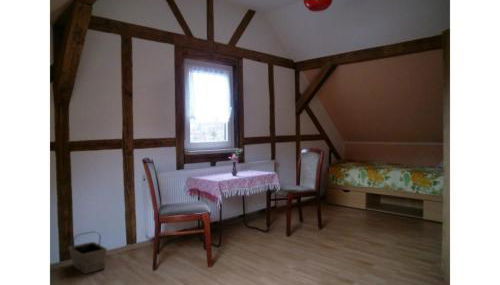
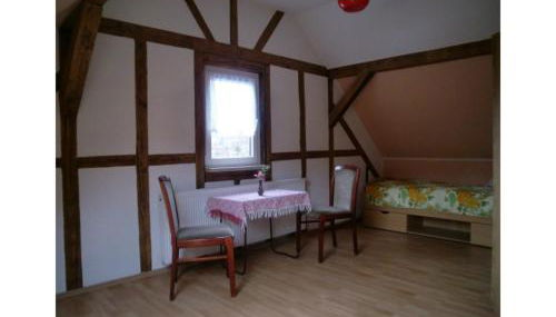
- basket [67,230,108,275]
